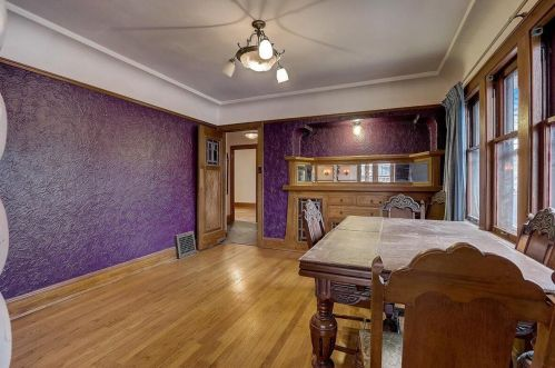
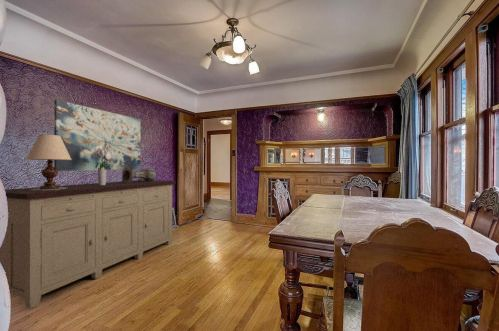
+ sideboard [0,179,176,309]
+ bouquet [93,146,112,185]
+ table lamp [25,133,72,190]
+ wall art [53,99,142,172]
+ decorative urn [121,167,157,183]
